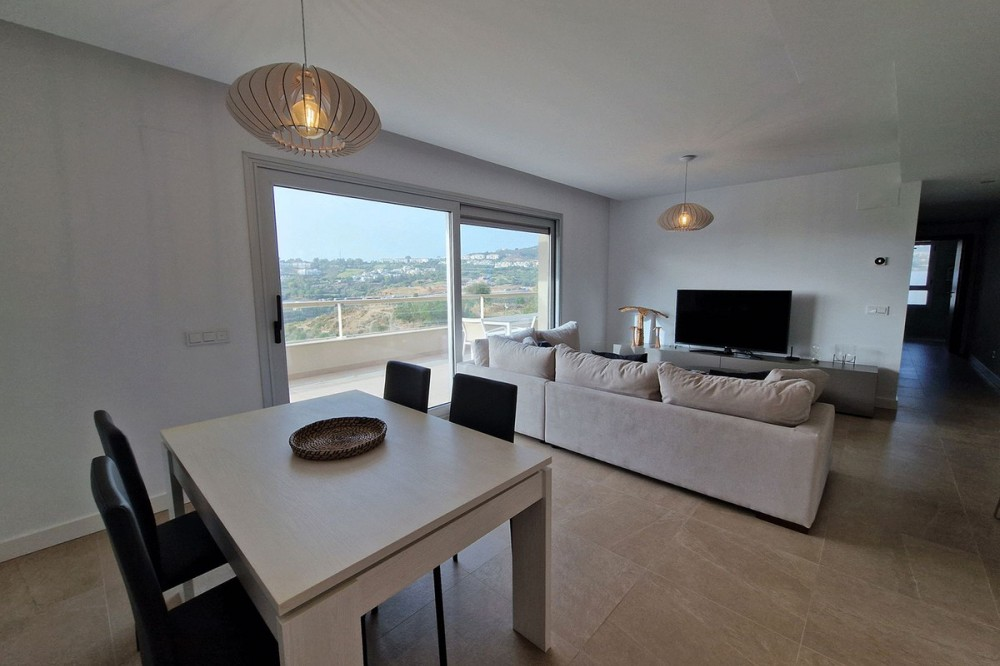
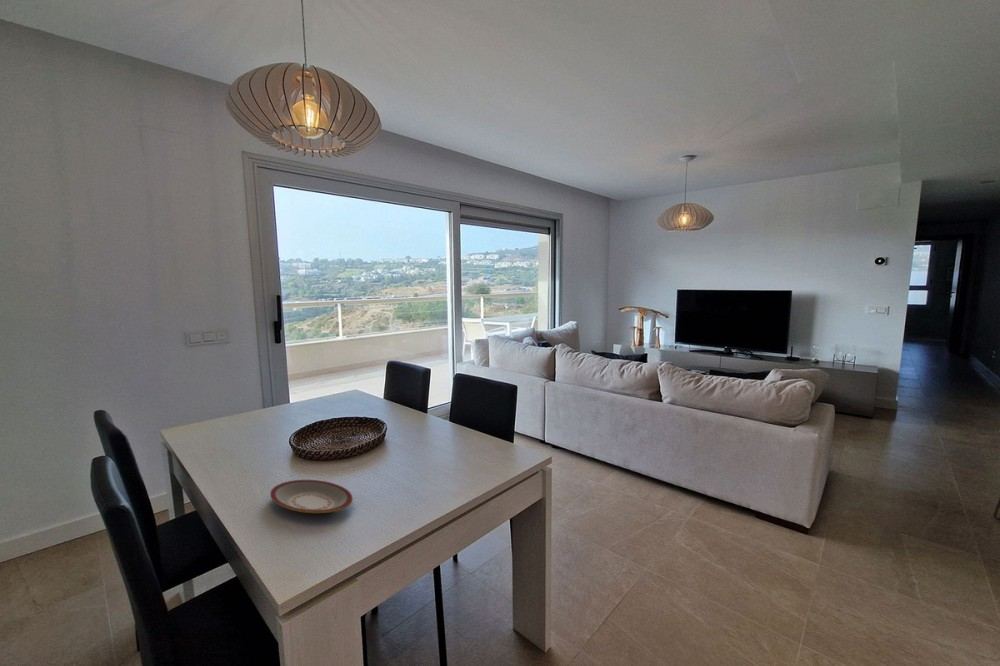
+ plate [269,479,354,514]
